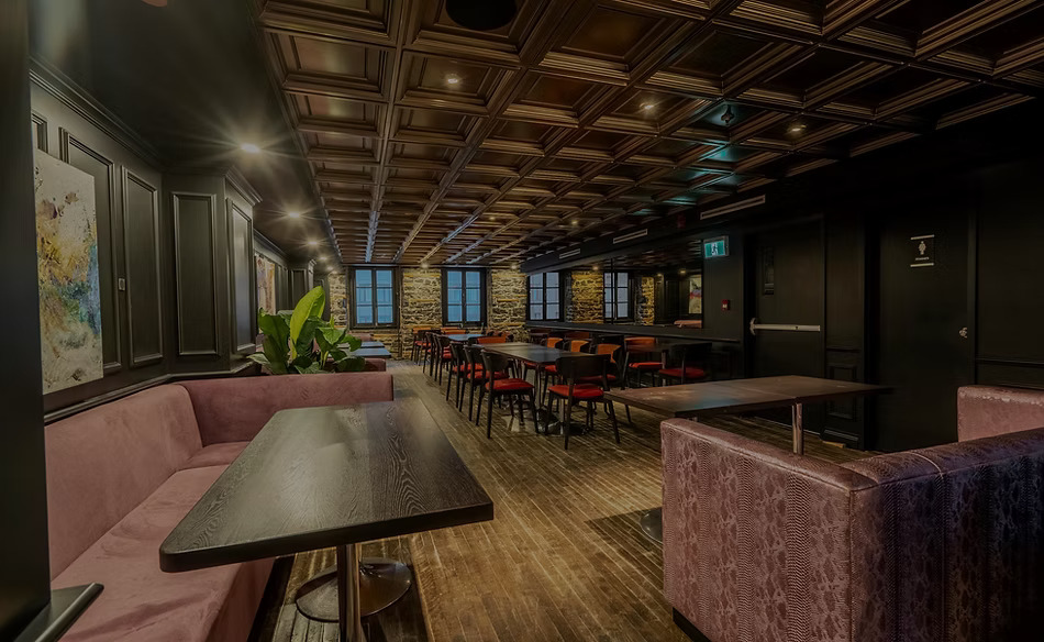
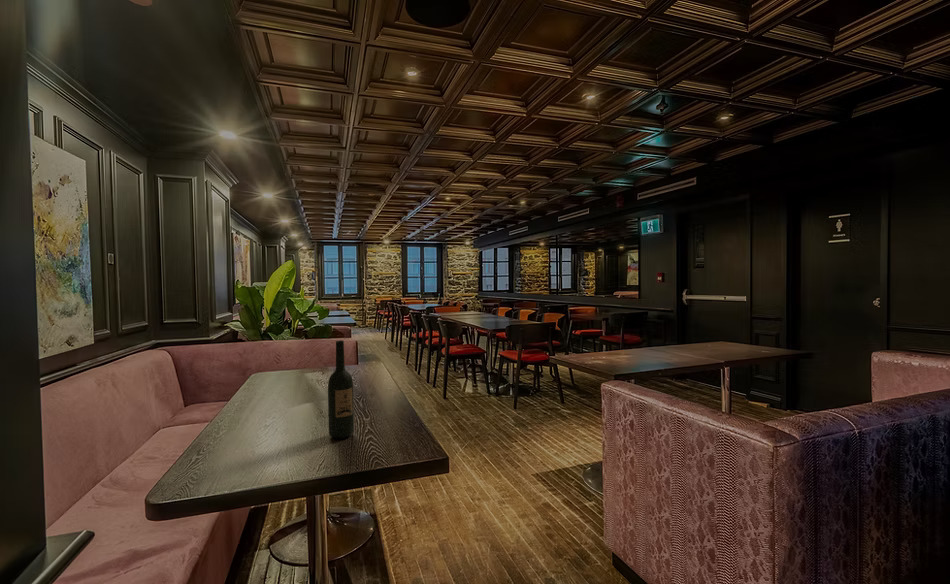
+ wine bottle [327,340,355,439]
